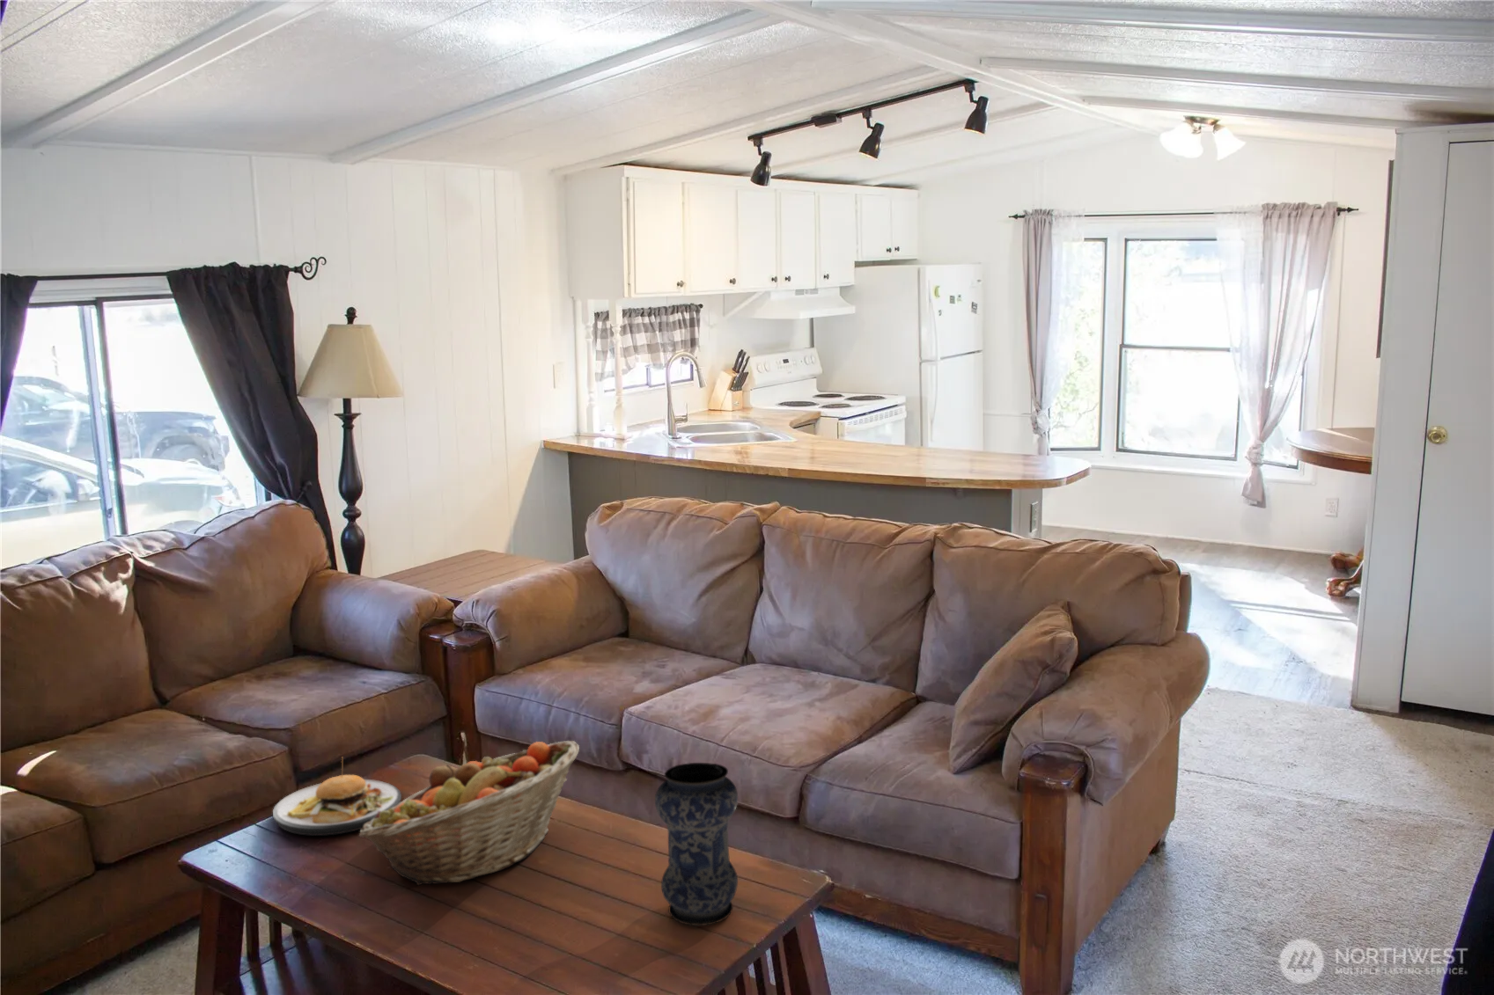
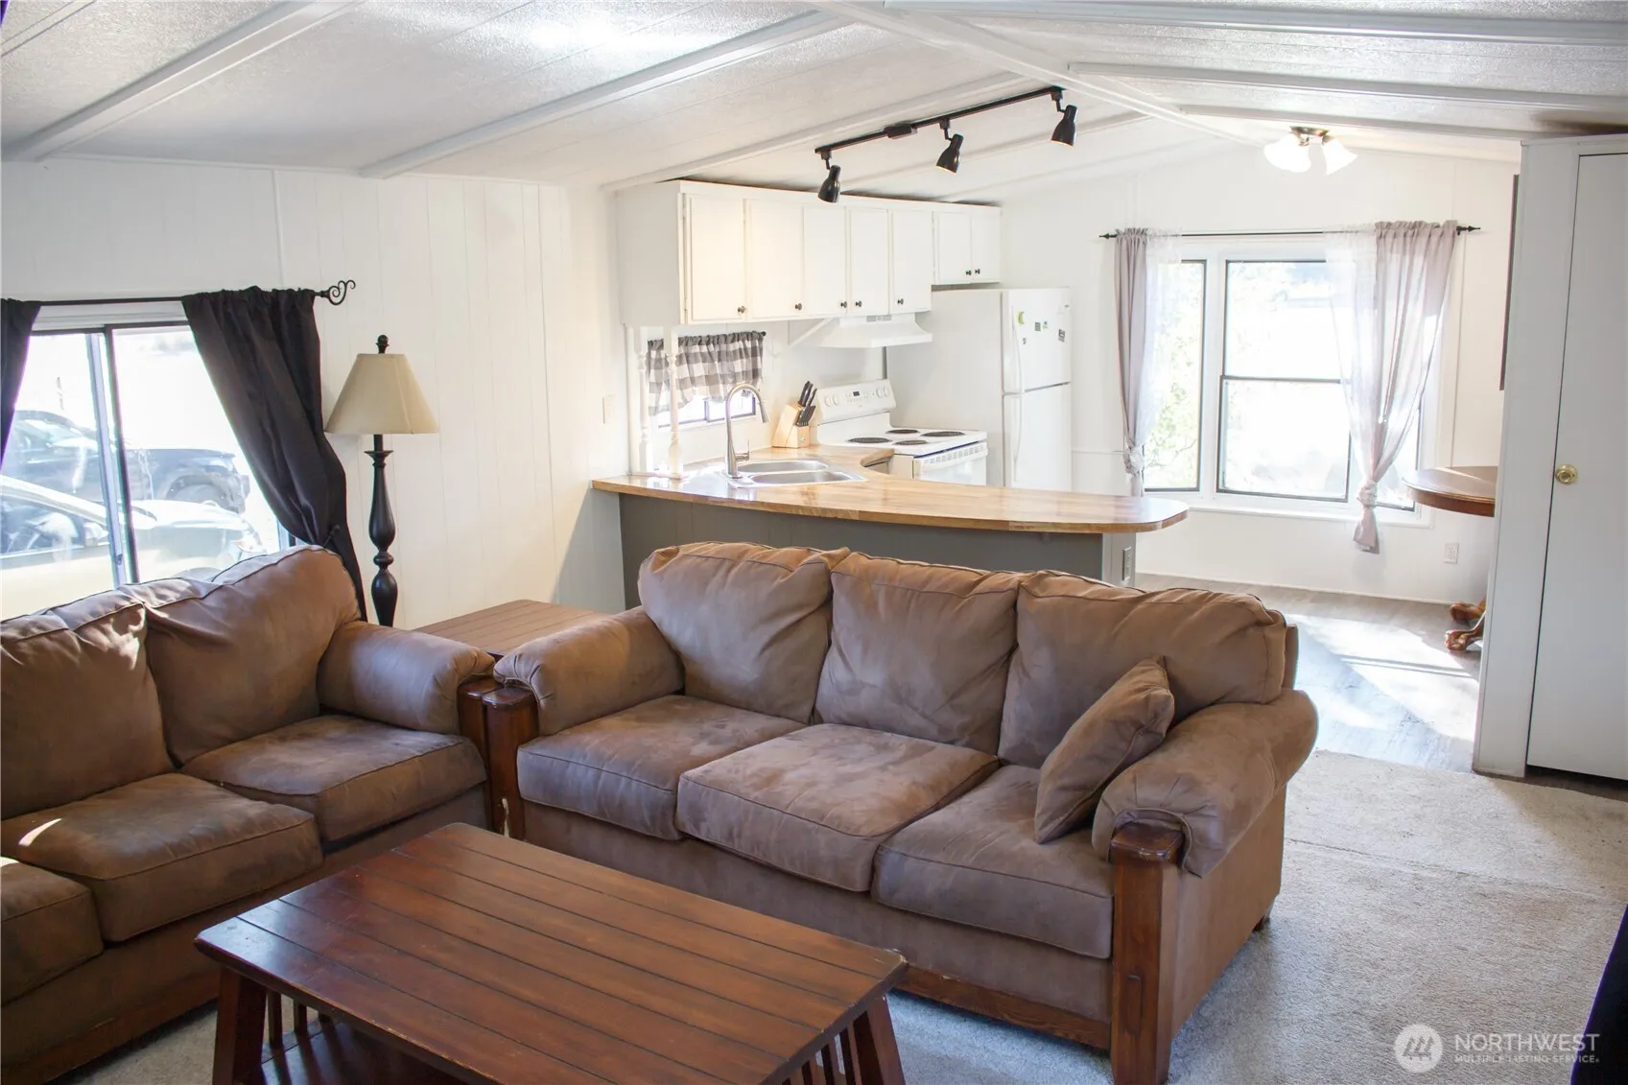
- vase [654,762,739,926]
- plate [272,757,402,836]
- fruit basket [358,740,580,886]
